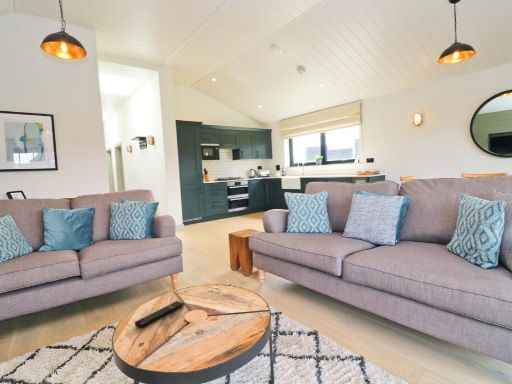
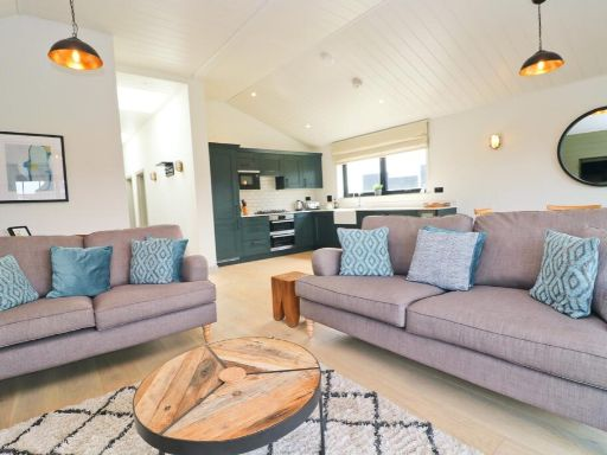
- remote control [134,300,185,329]
